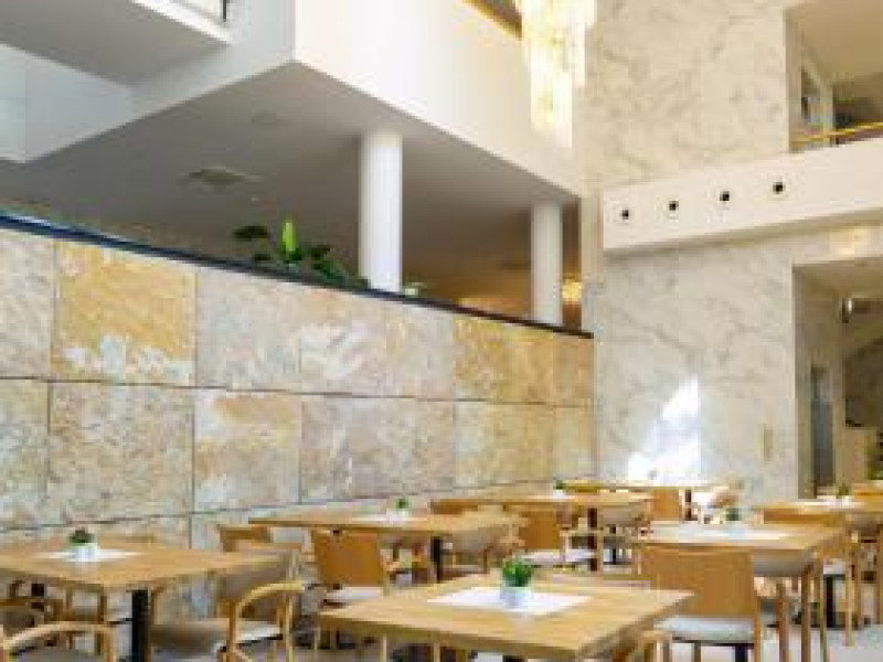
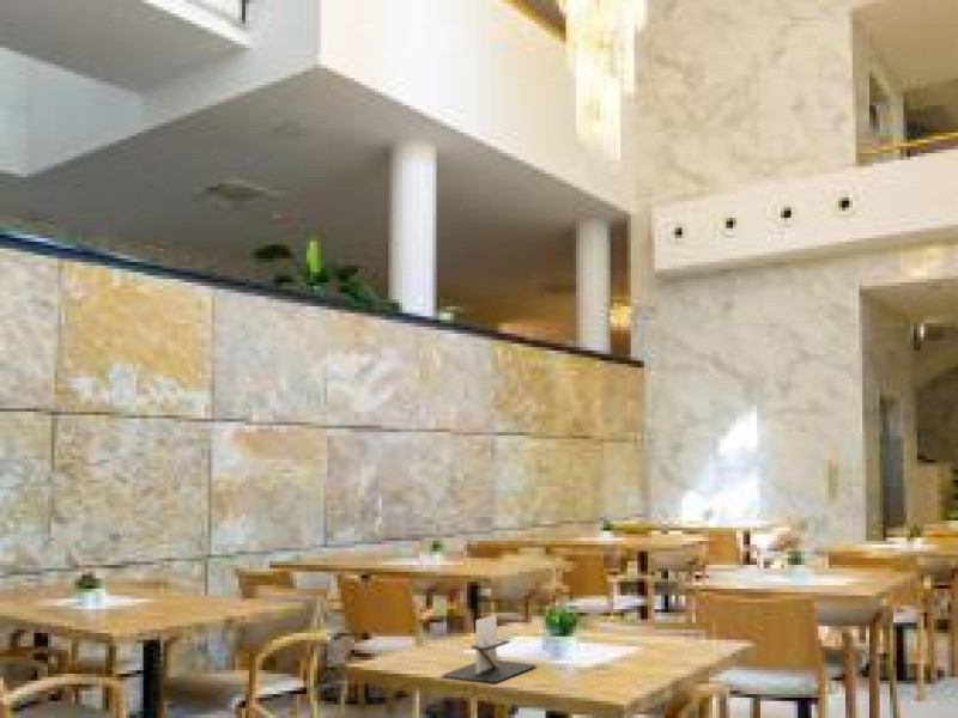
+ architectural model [439,614,539,683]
